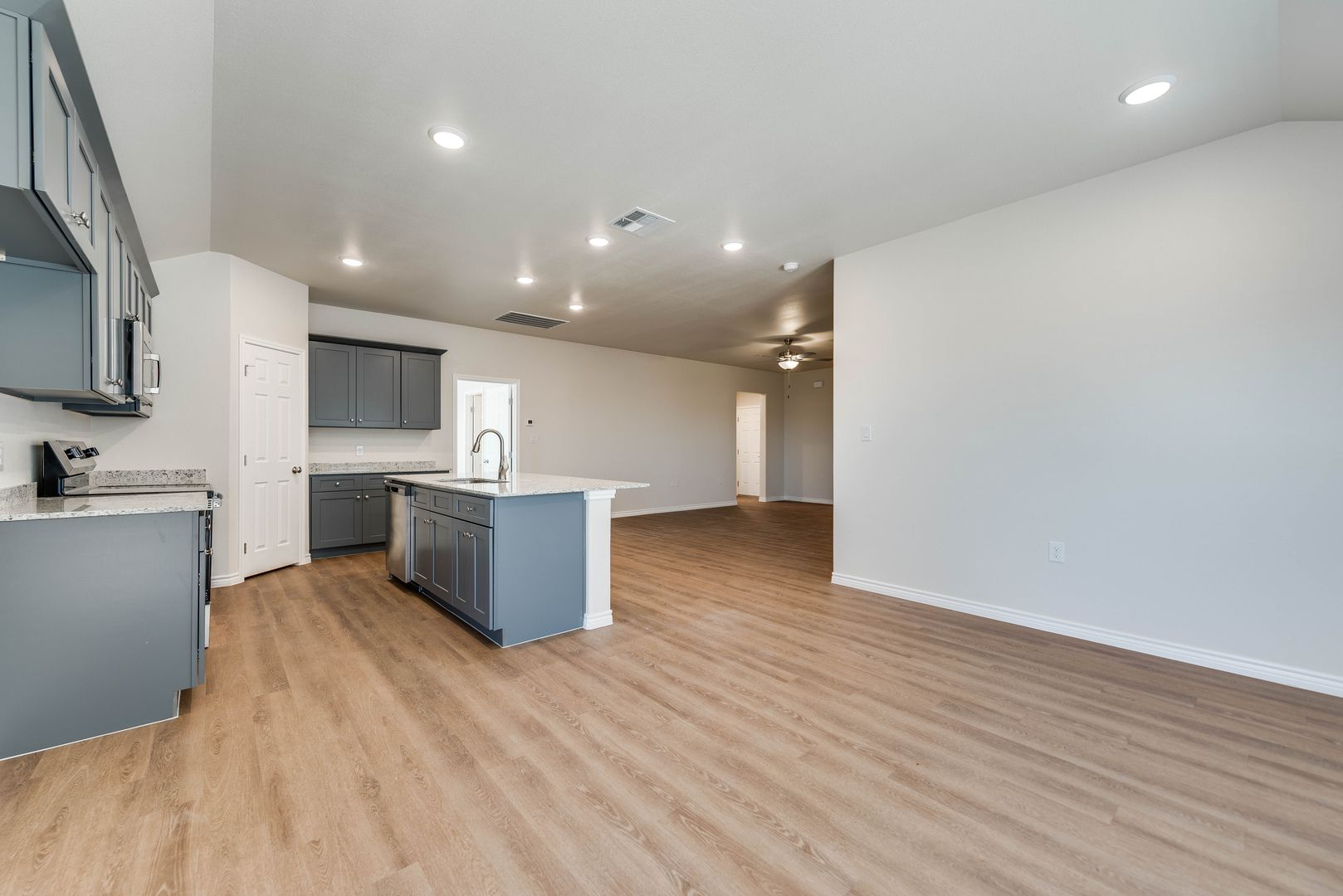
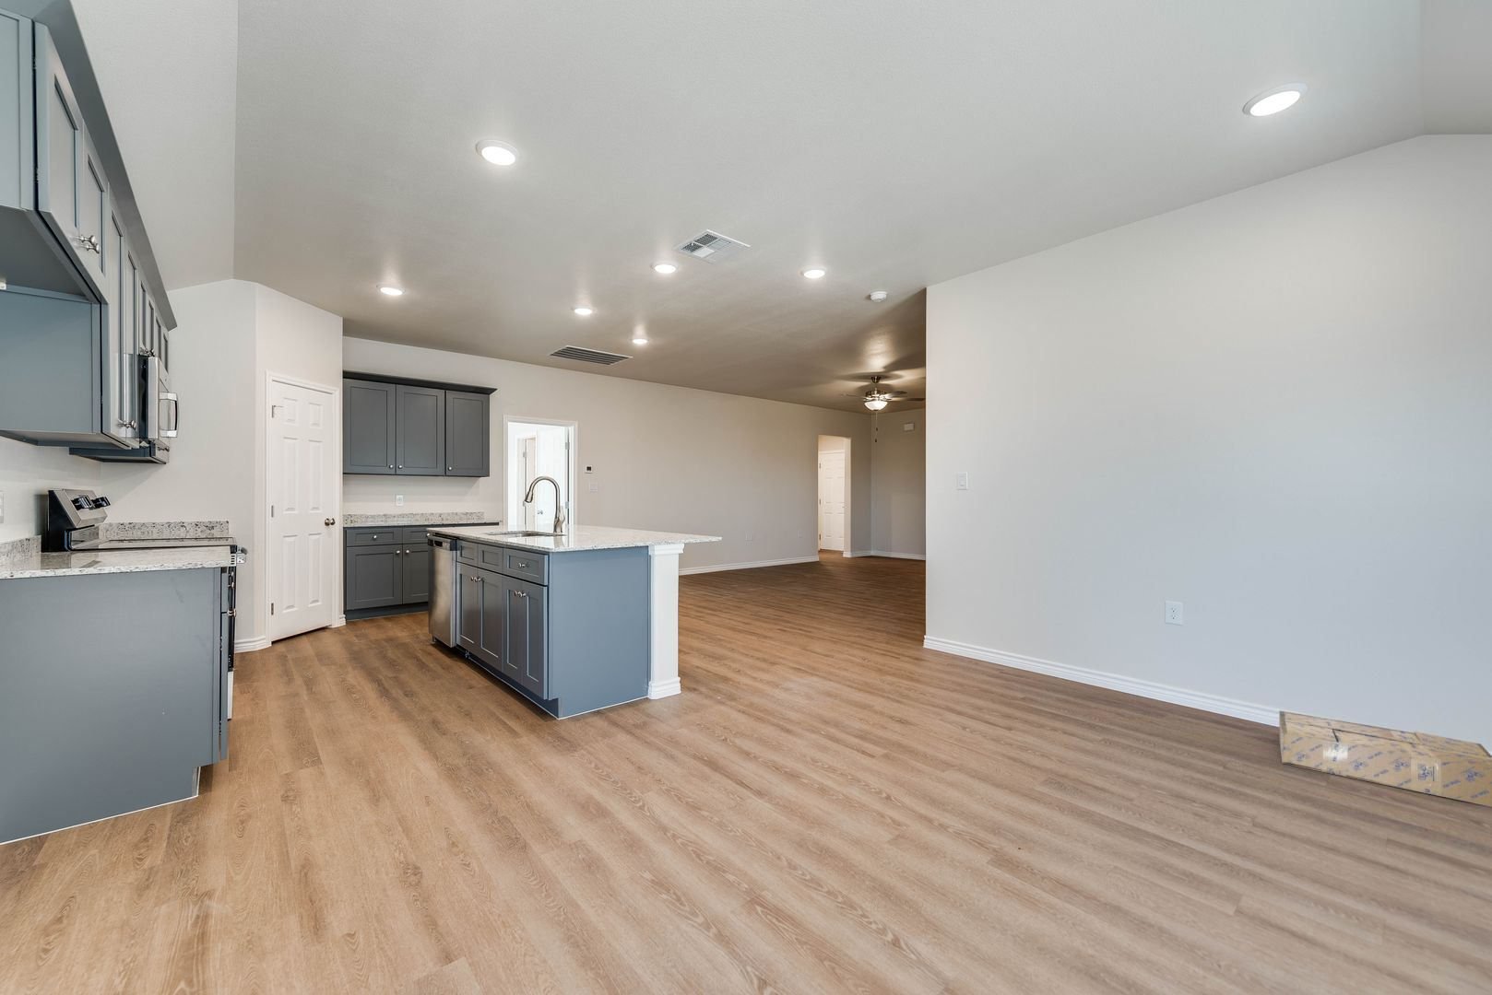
+ cardboard box [1278,710,1492,807]
